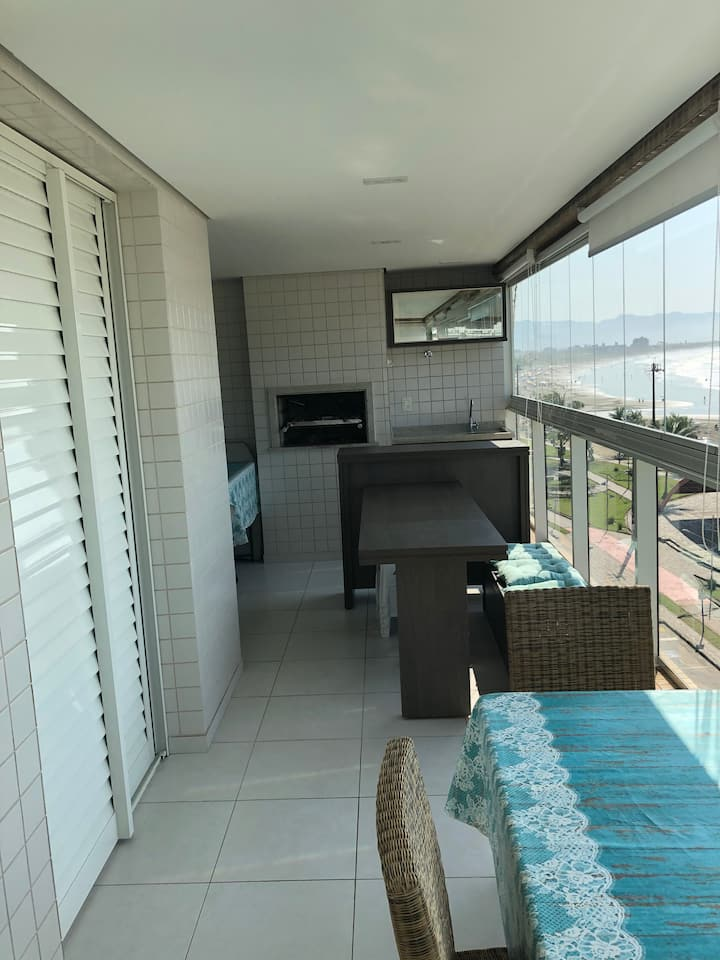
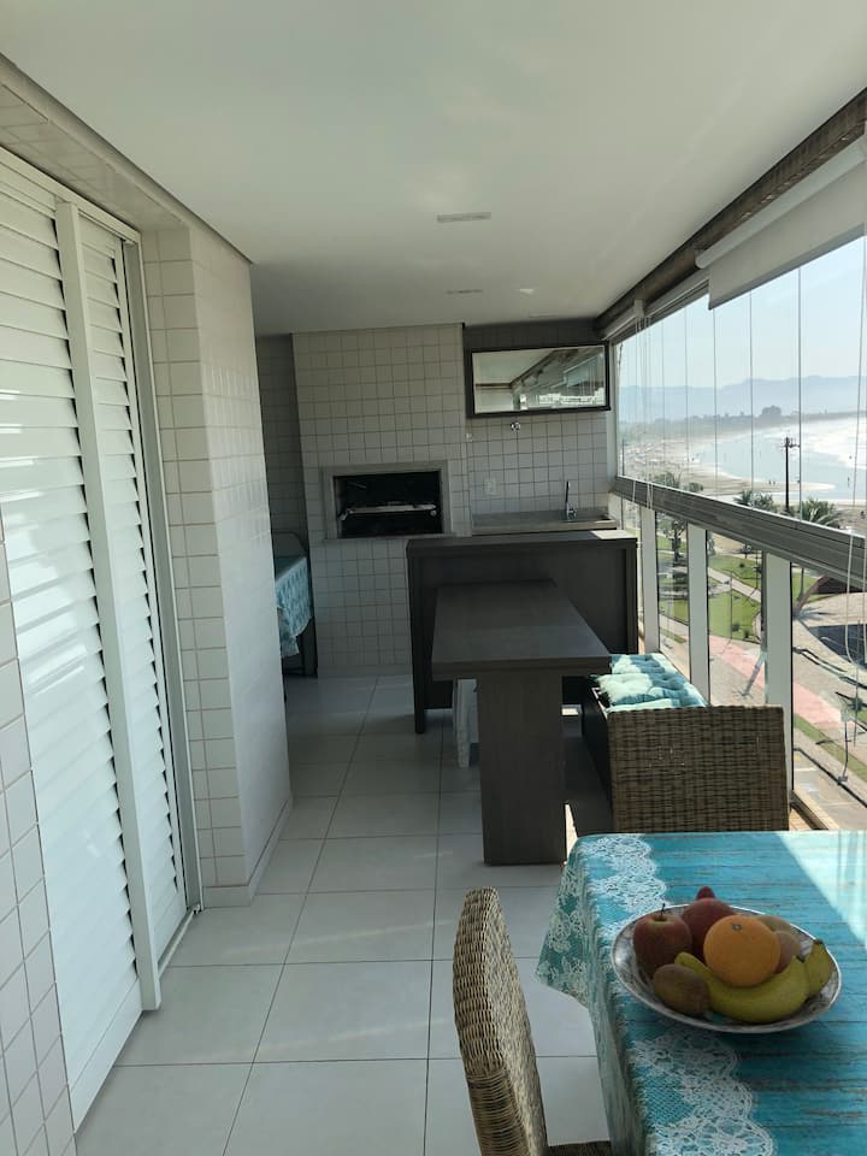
+ fruit bowl [608,885,843,1034]
